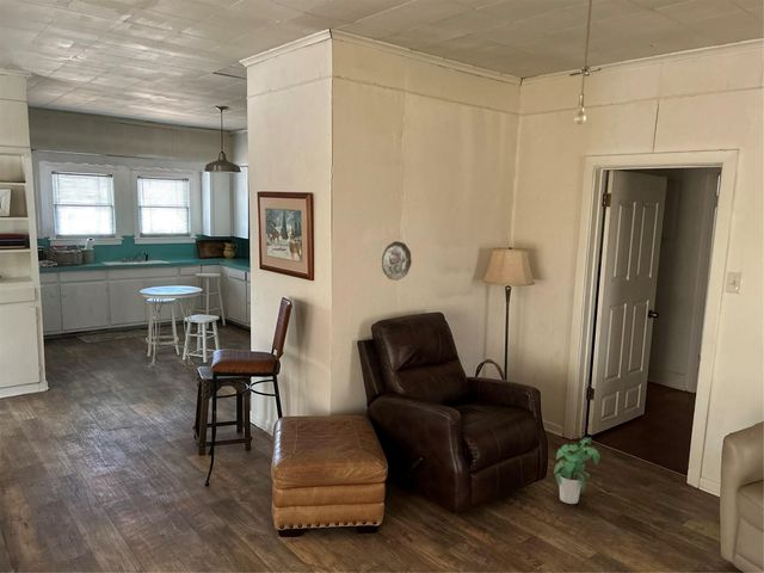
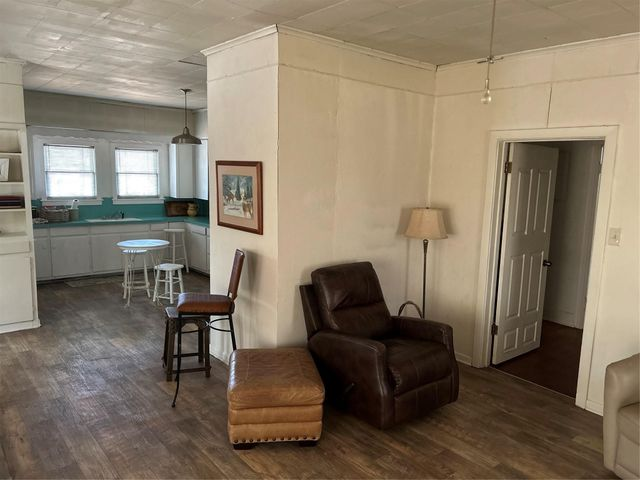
- decorative plate [381,240,413,282]
- potted plant [553,437,600,505]
